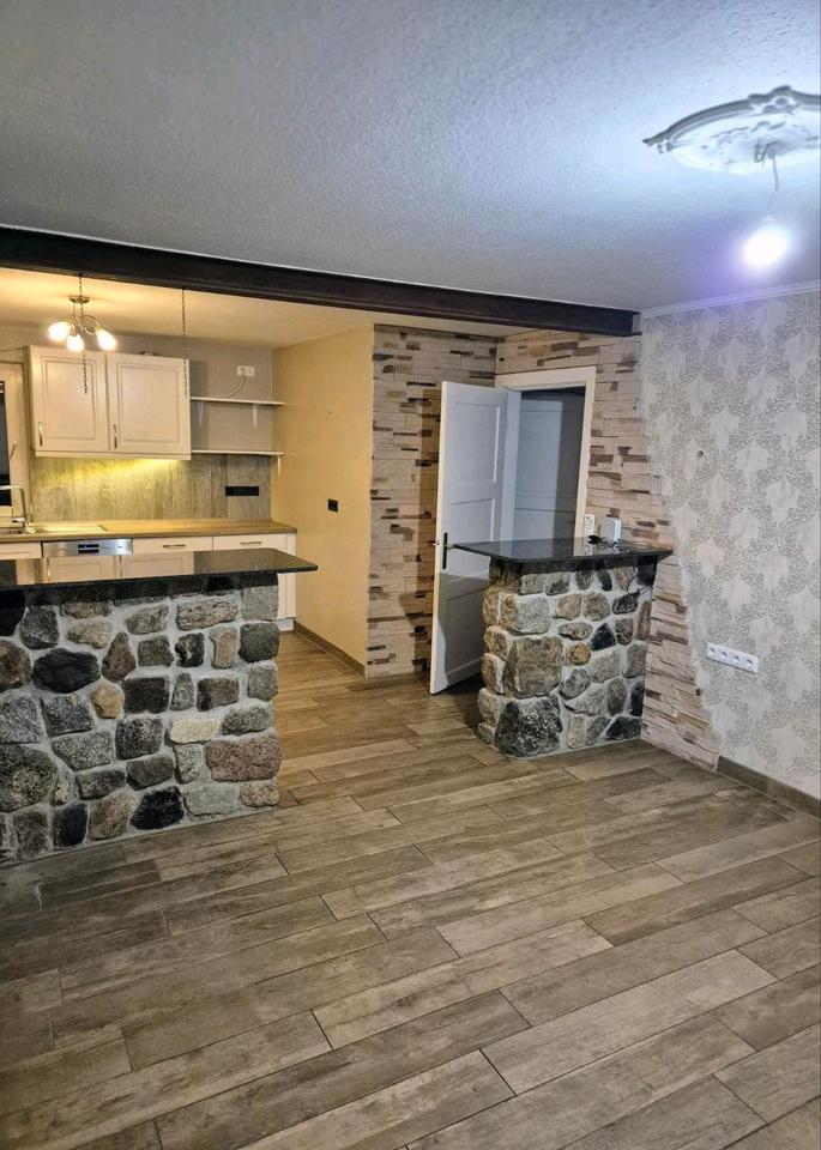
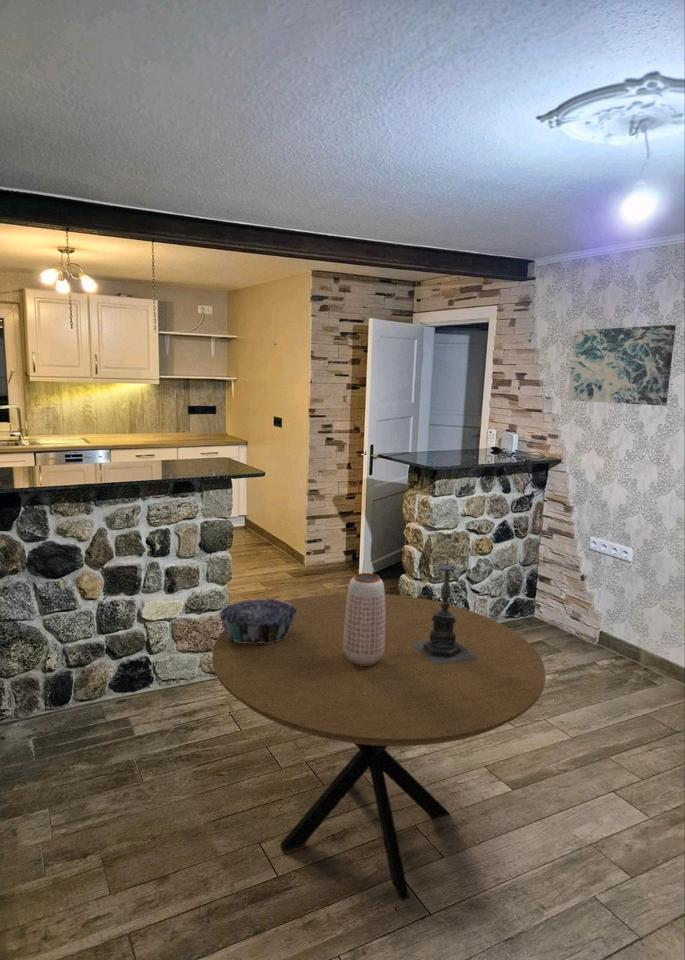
+ planter [344,572,386,666]
+ wall art [567,324,677,407]
+ decorative bowl [218,598,297,644]
+ candle holder [411,550,478,665]
+ dining table [211,592,546,901]
